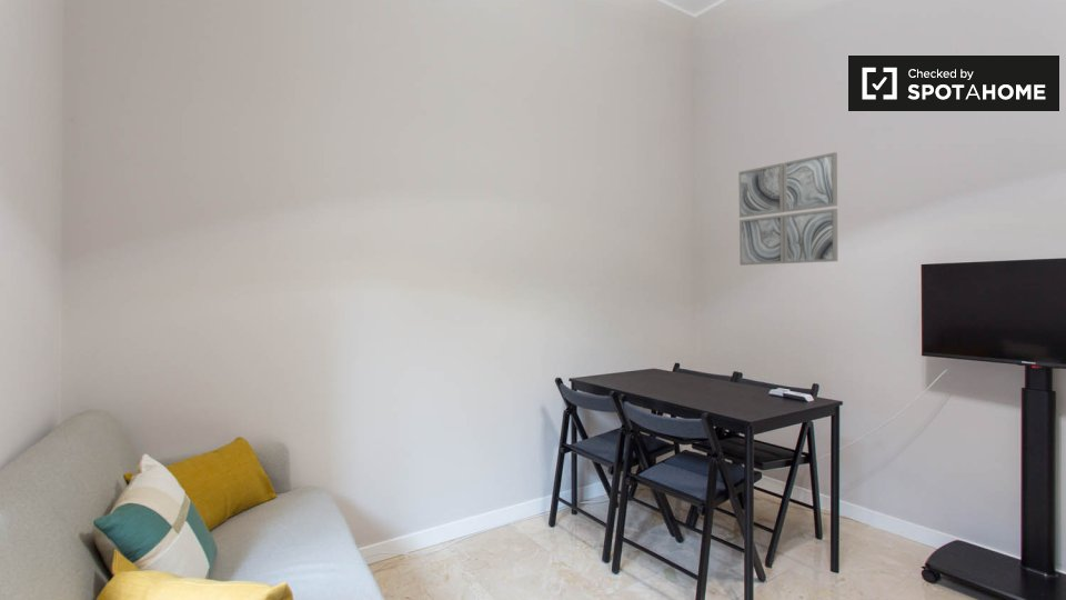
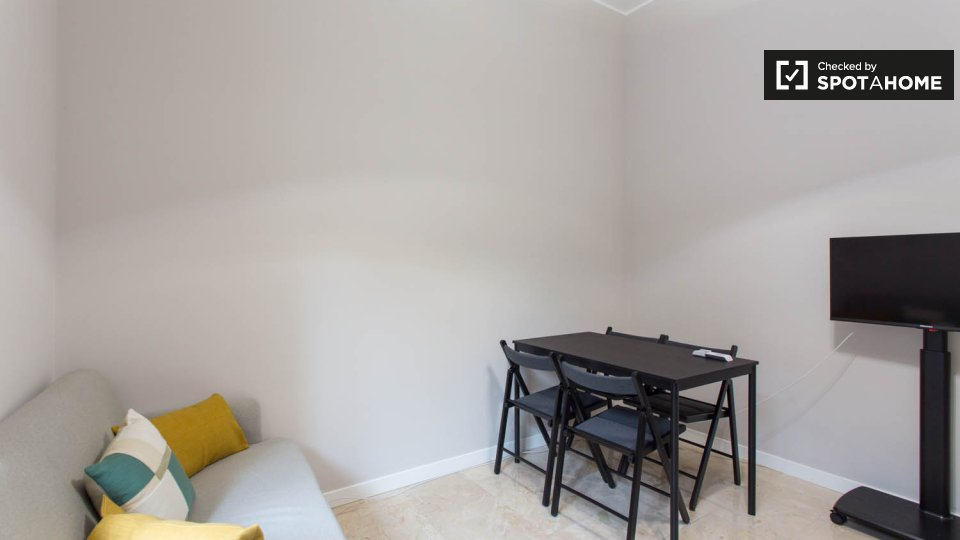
- wall art [737,151,838,267]
